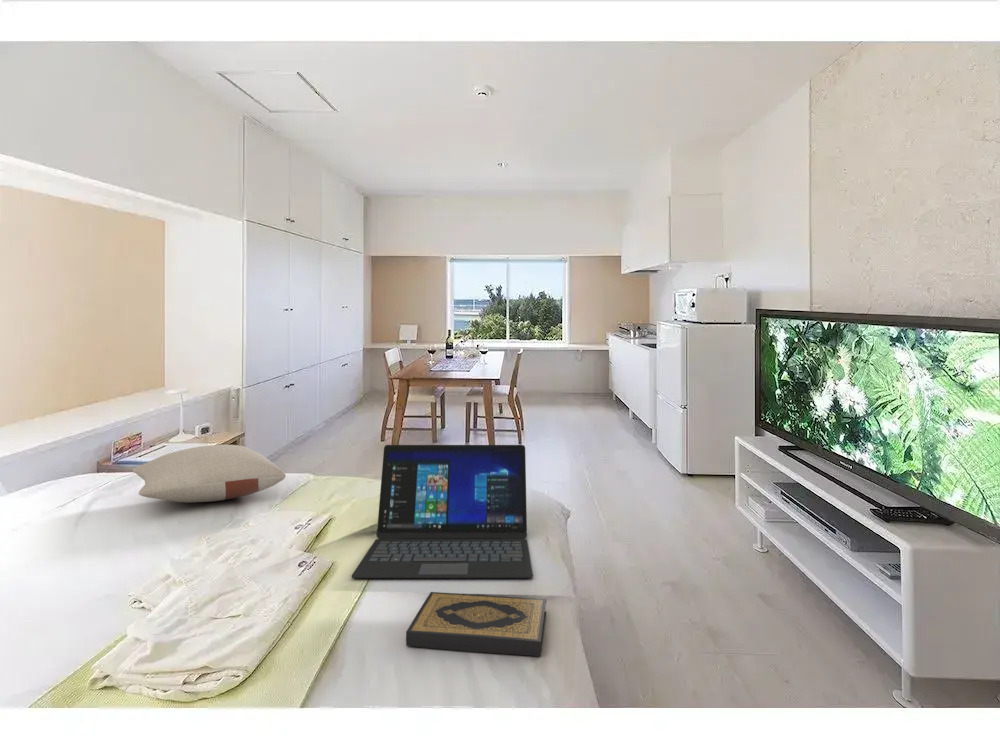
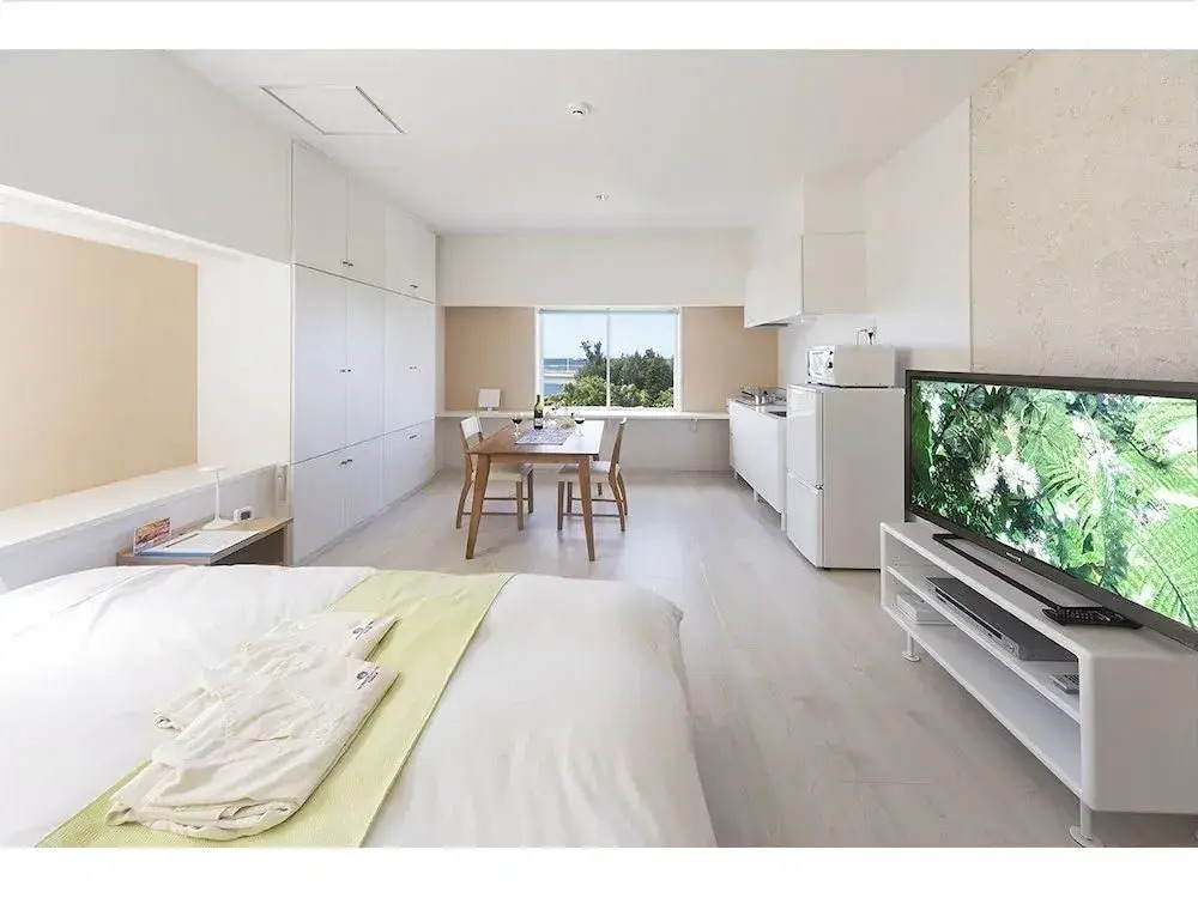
- pillow [132,444,287,503]
- laptop [350,444,534,579]
- hardback book [405,591,547,657]
